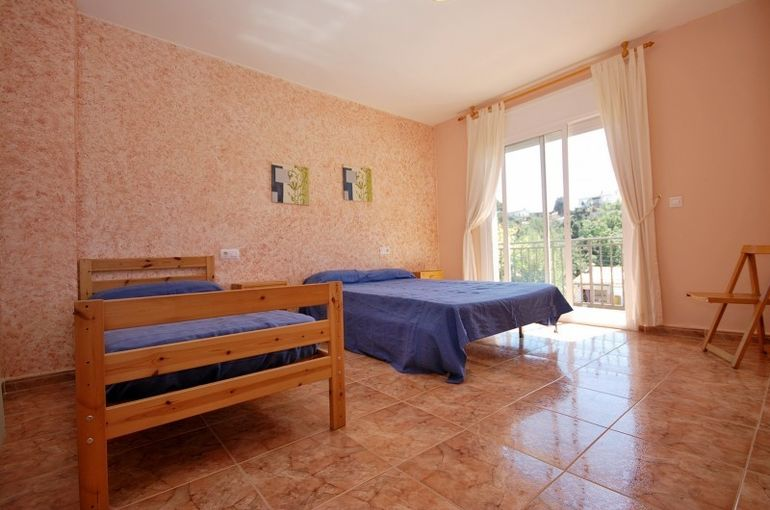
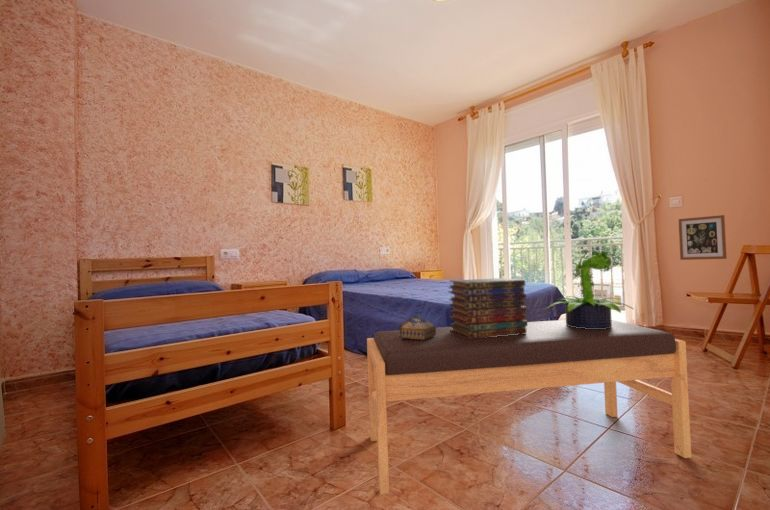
+ book stack [447,277,528,339]
+ potted plant [544,249,635,329]
+ decorative box [398,314,437,340]
+ bench [366,319,692,496]
+ wall art [677,214,728,261]
